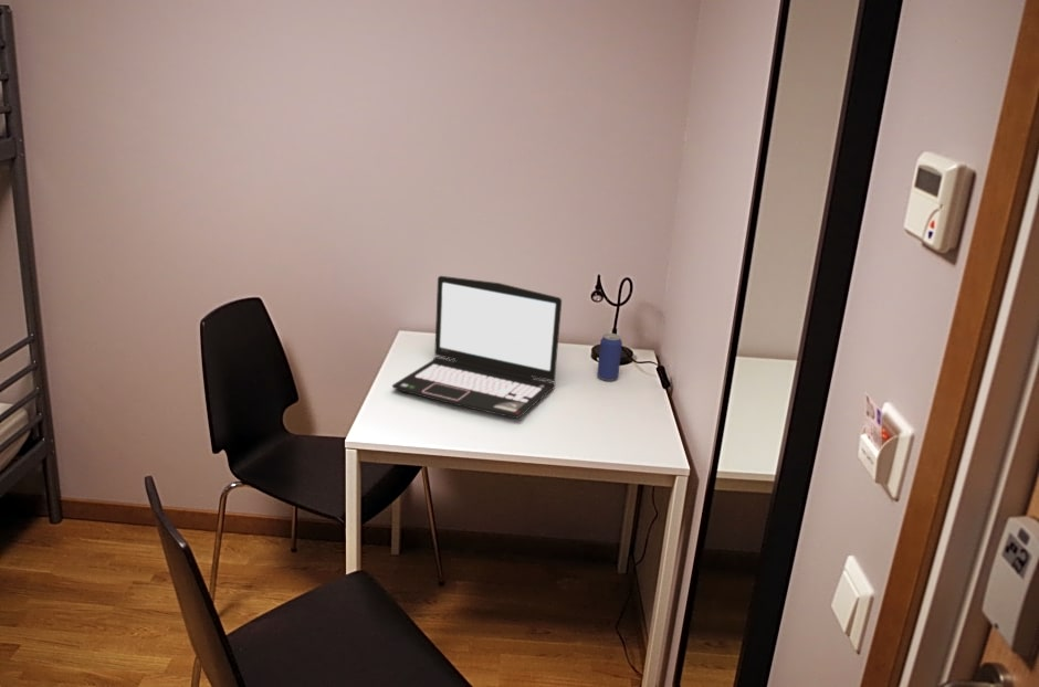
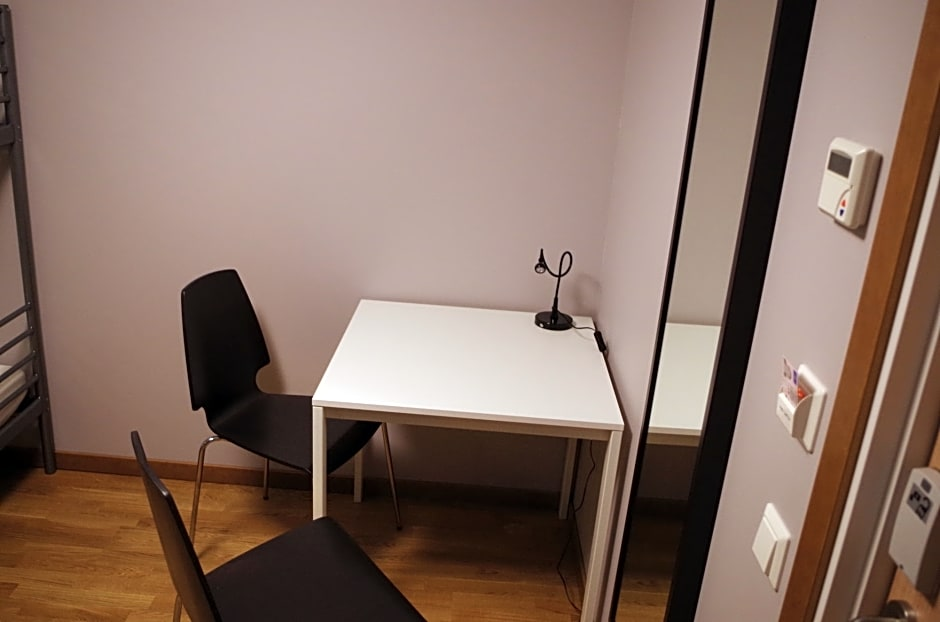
- beverage can [596,332,623,382]
- laptop [391,275,563,420]
